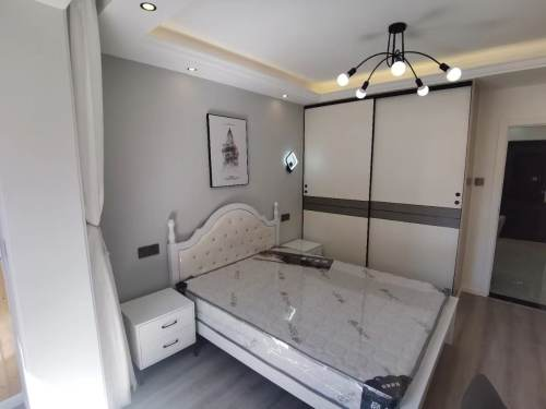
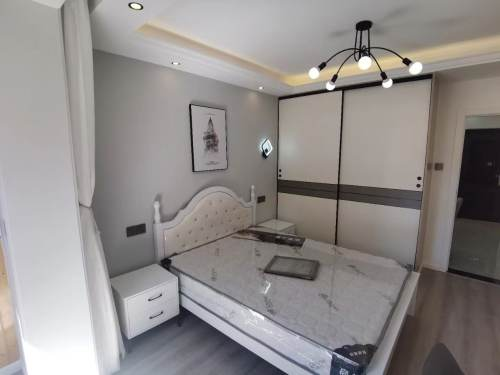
+ serving tray [262,254,321,281]
